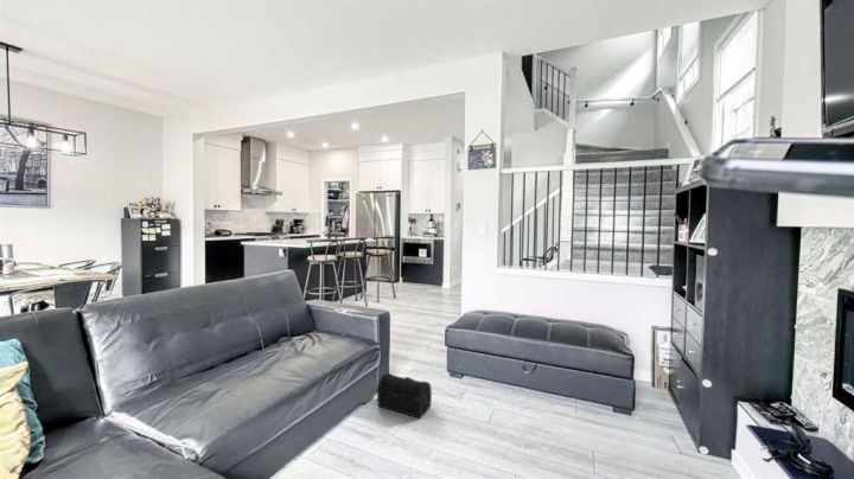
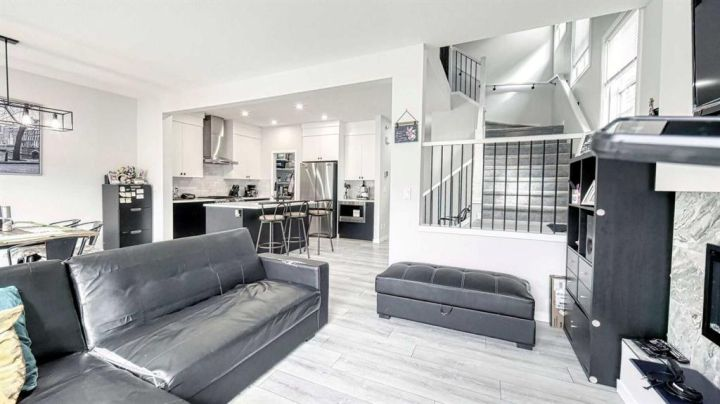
- treasure chest [376,372,433,420]
